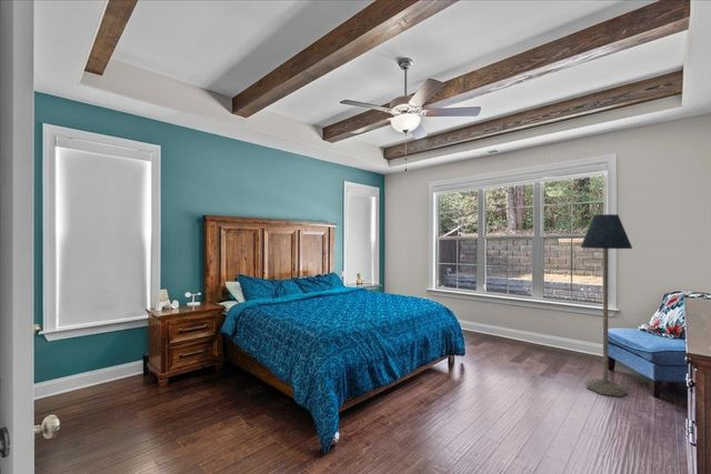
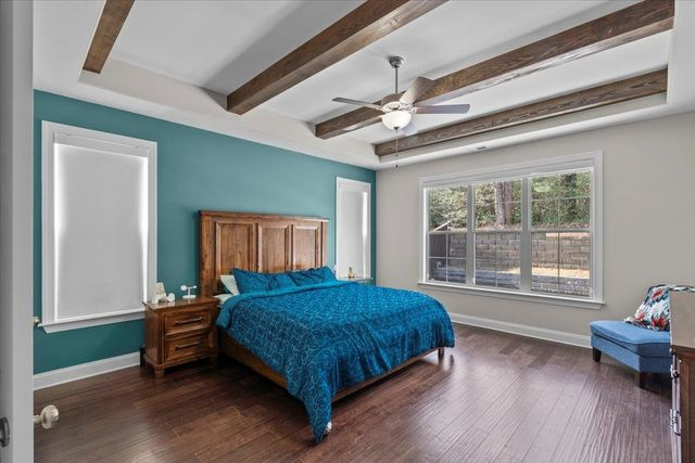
- floor lamp [580,213,633,397]
